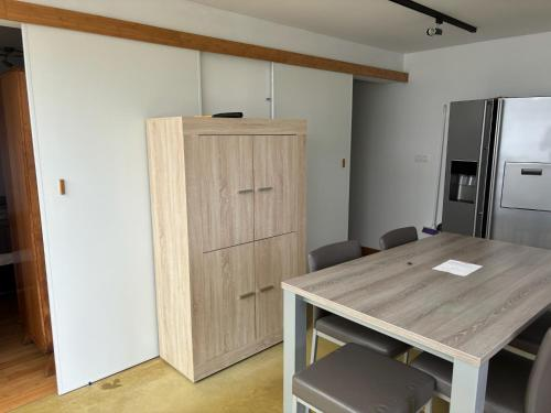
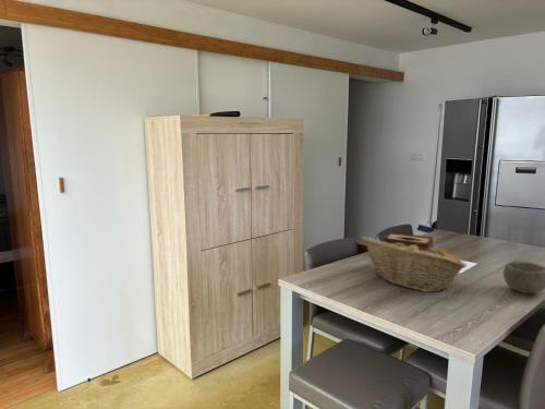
+ bowl [502,260,545,294]
+ tissue box [382,231,435,251]
+ fruit basket [361,236,468,293]
